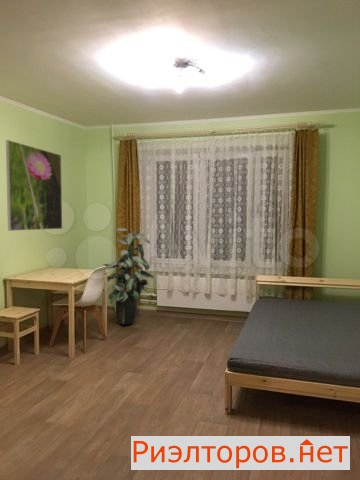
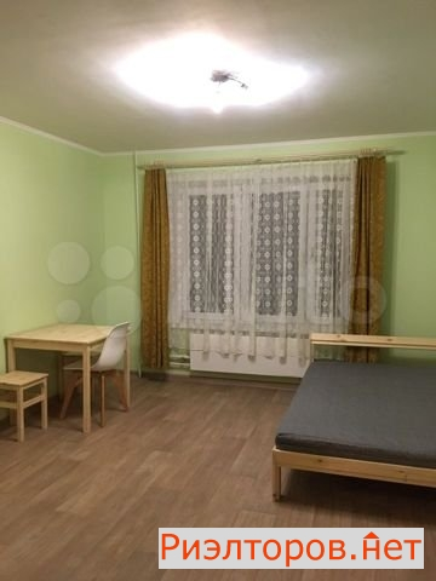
- indoor plant [102,227,155,326]
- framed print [5,139,63,232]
